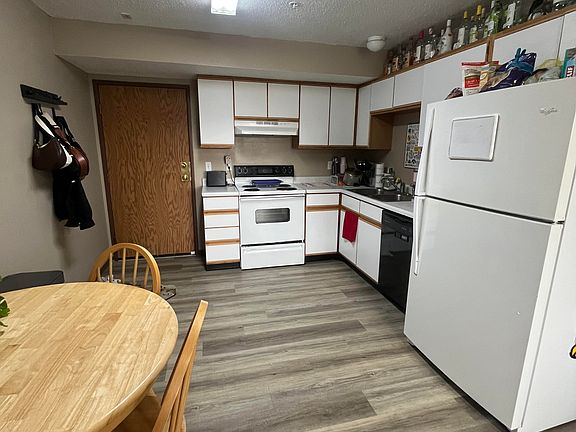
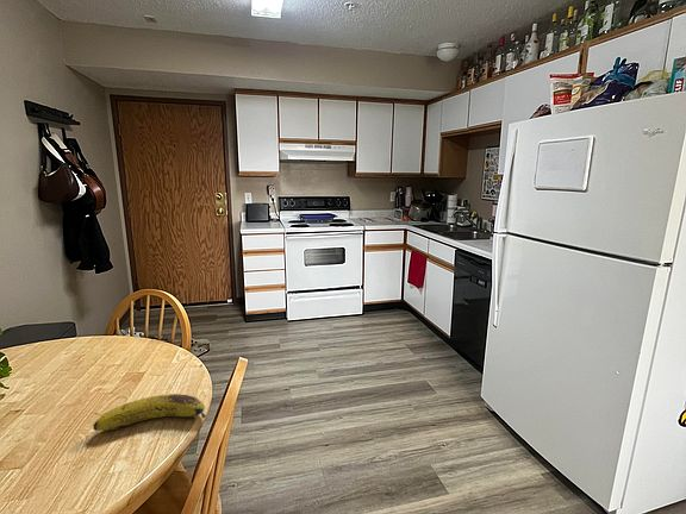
+ fruit [92,393,207,432]
